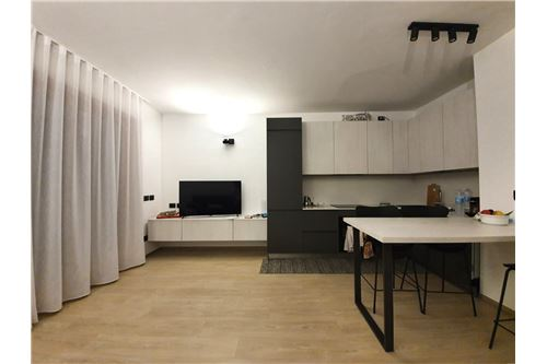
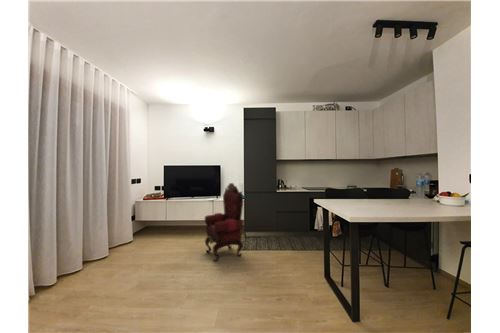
+ armchair [204,182,244,262]
